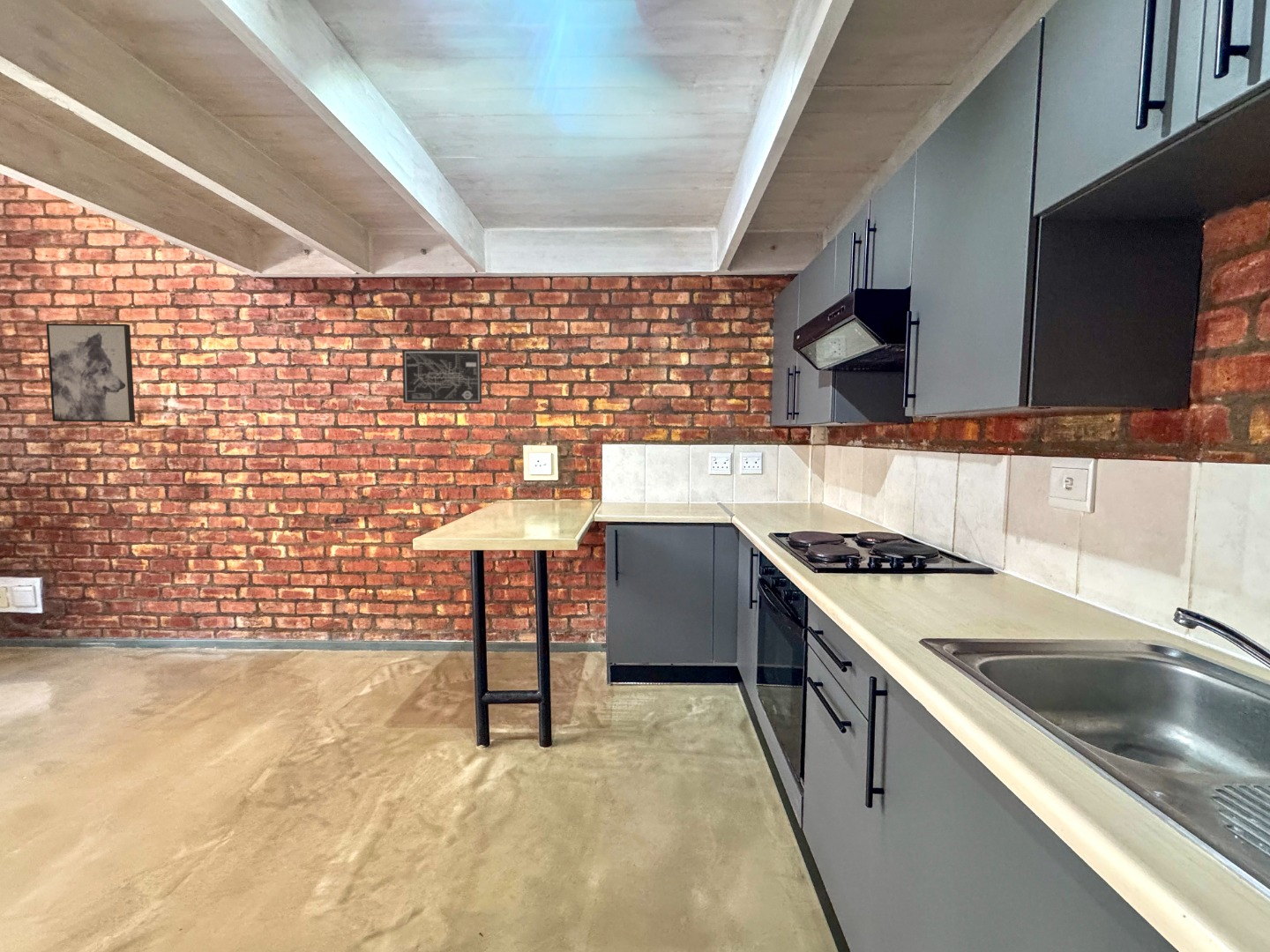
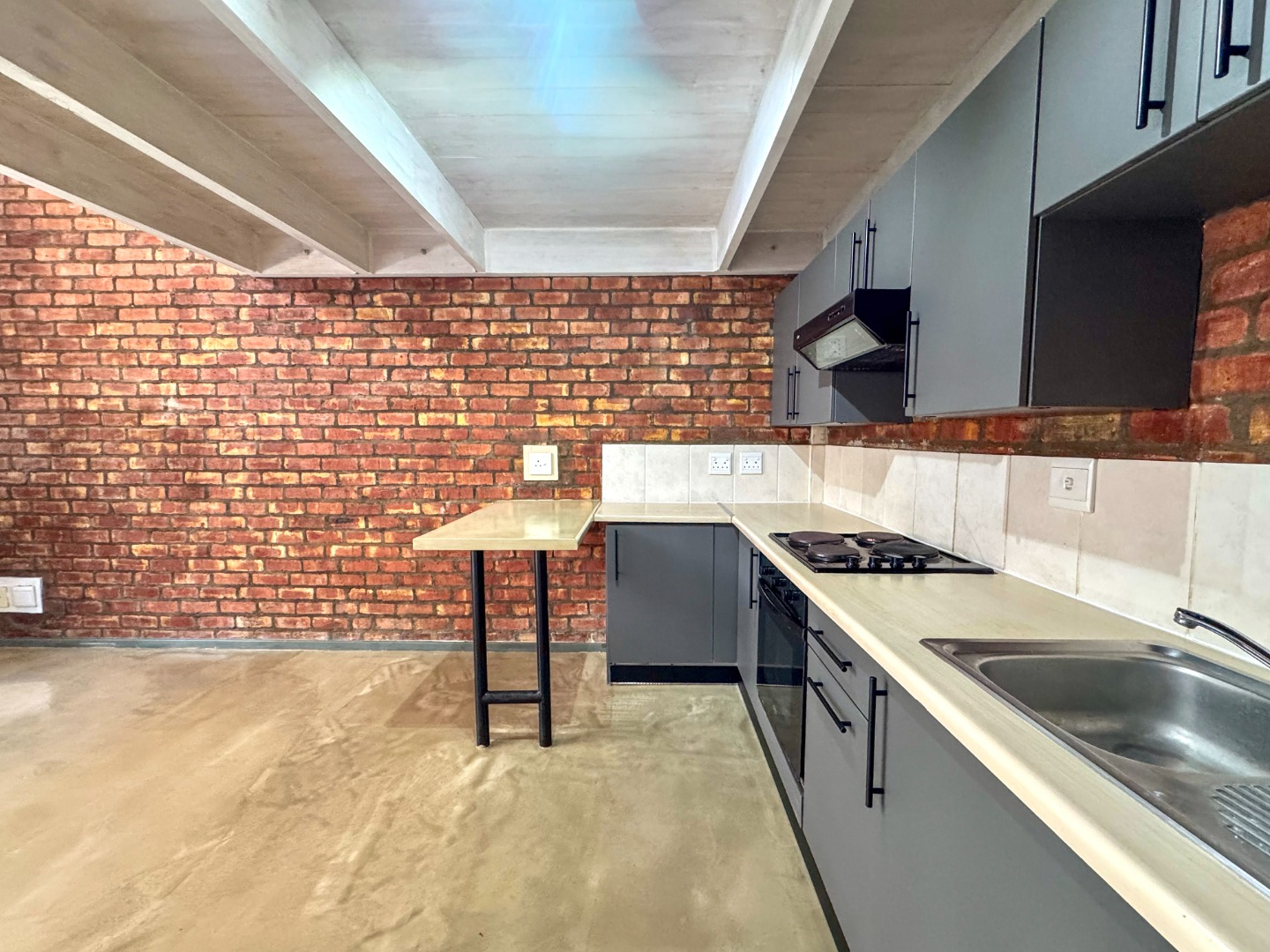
- wall art [45,323,136,423]
- wall art [401,349,482,405]
